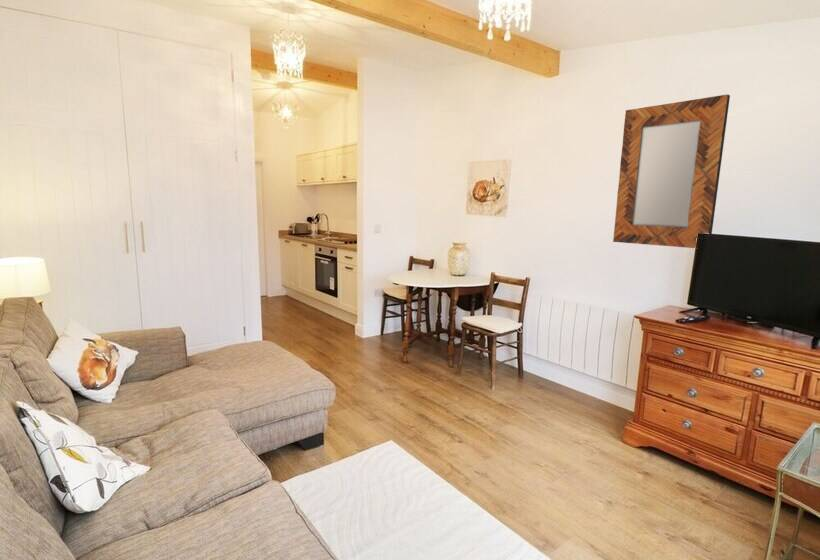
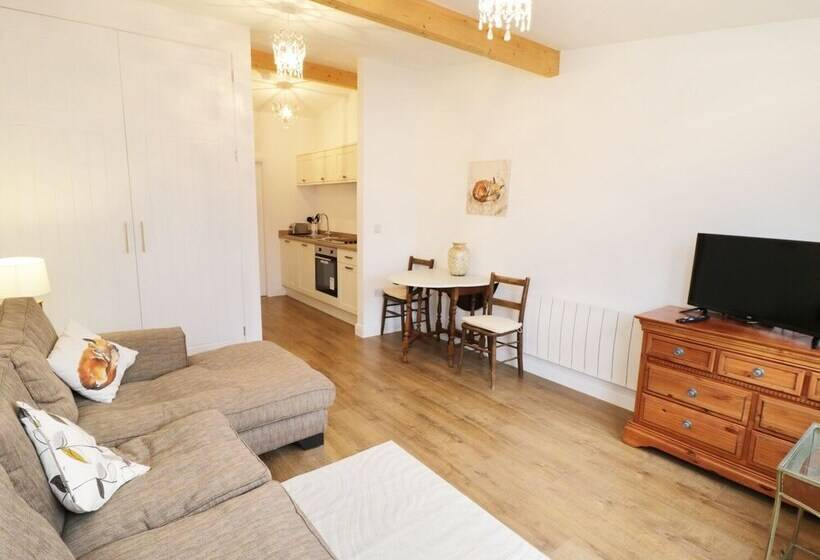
- home mirror [612,94,731,249]
